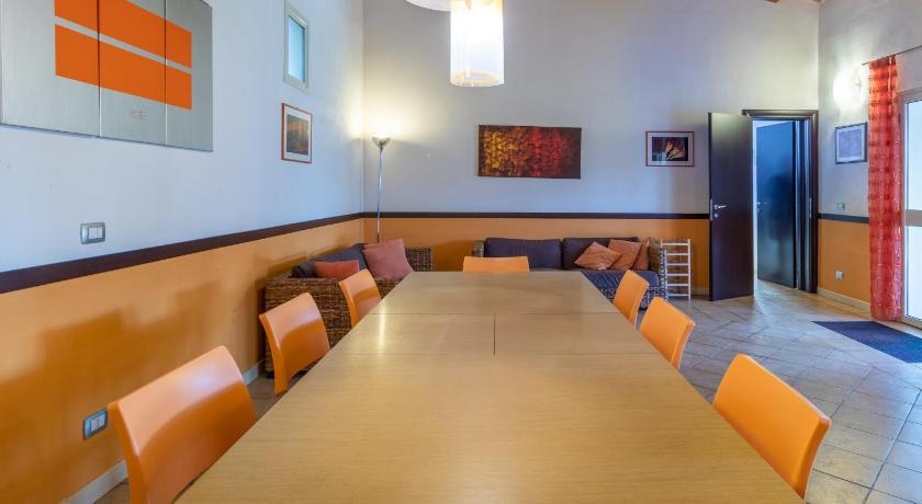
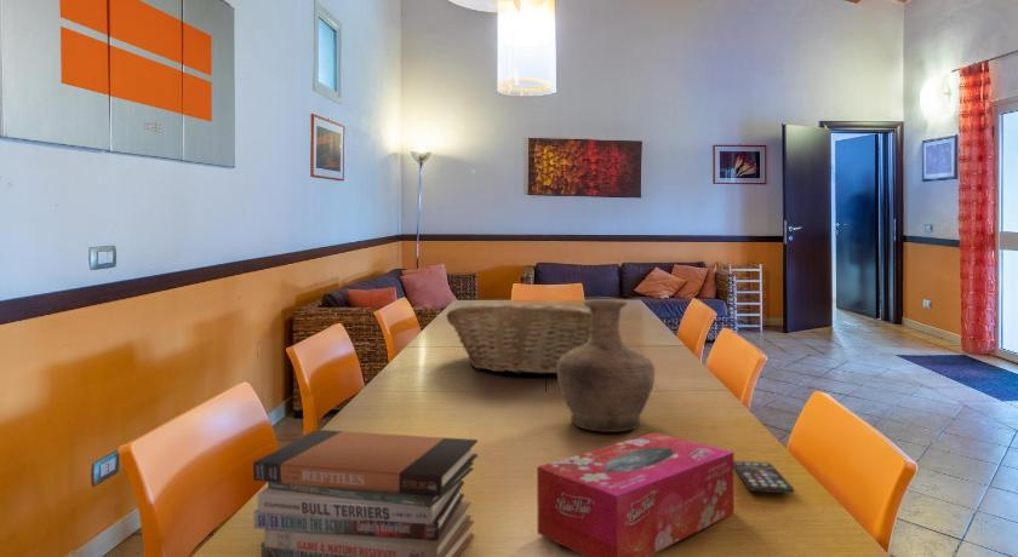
+ tissue box [536,431,734,557]
+ vase [556,299,656,433]
+ fruit basket [445,303,591,375]
+ book stack [252,429,479,557]
+ smartphone [733,460,795,494]
